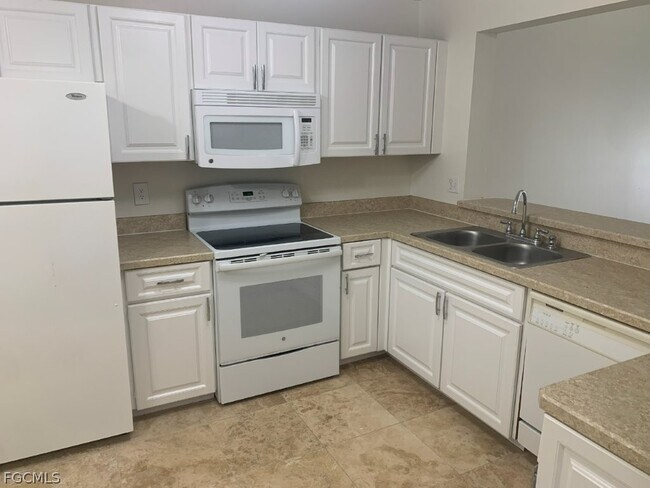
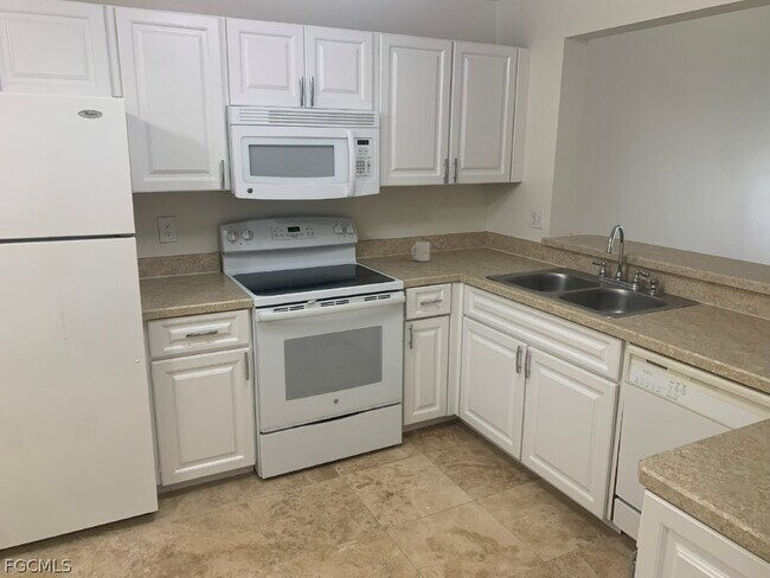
+ mug [410,240,431,263]
